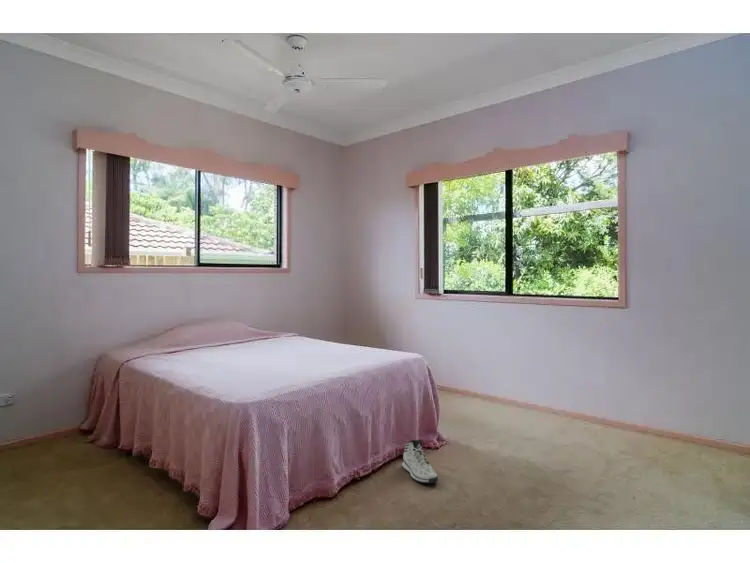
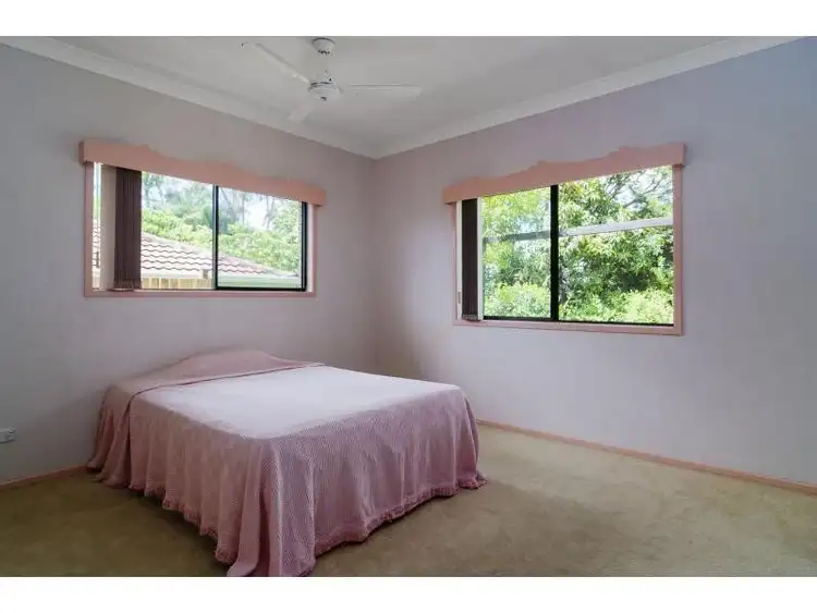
- sneaker [401,438,439,485]
